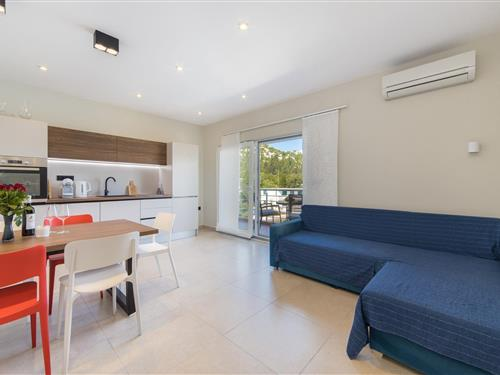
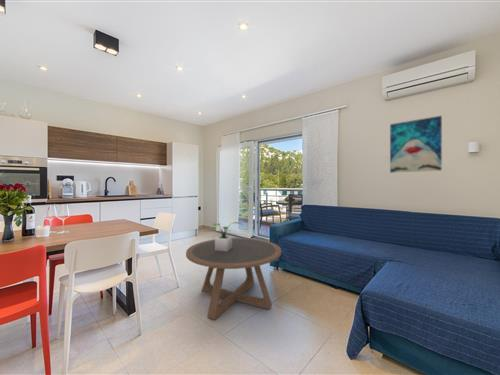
+ wall art [389,115,443,174]
+ coffee table [185,237,282,321]
+ potted plant [209,221,244,252]
